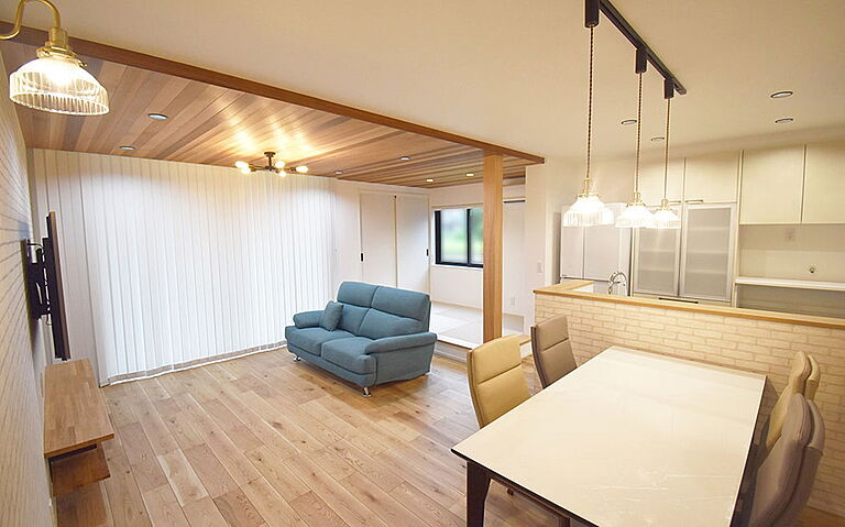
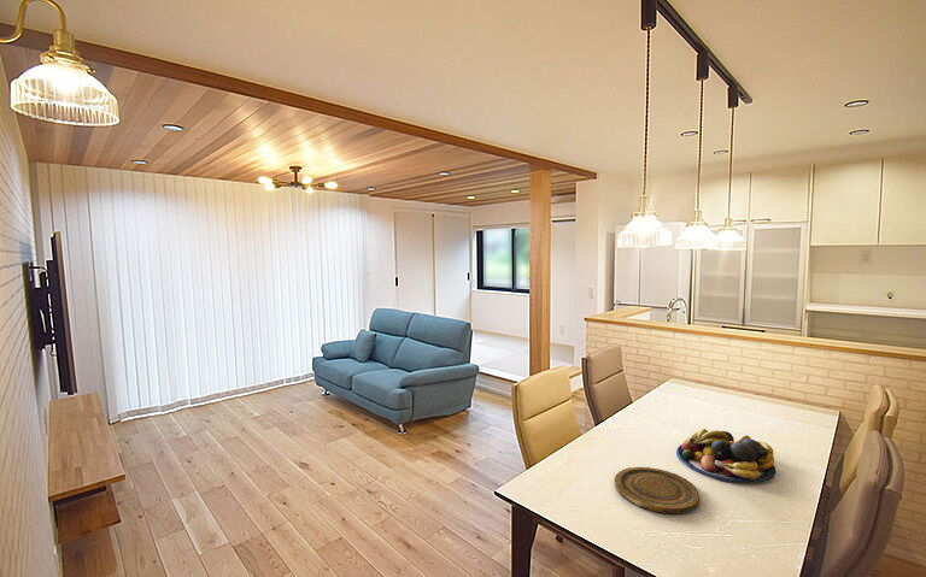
+ fruit bowl [675,428,778,484]
+ plate [613,466,702,514]
